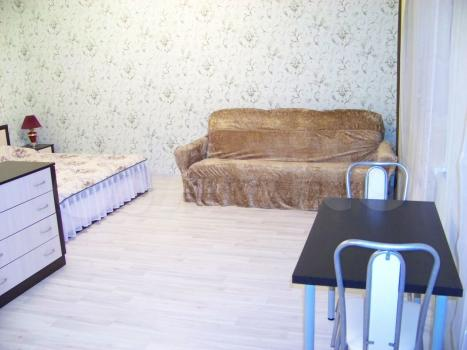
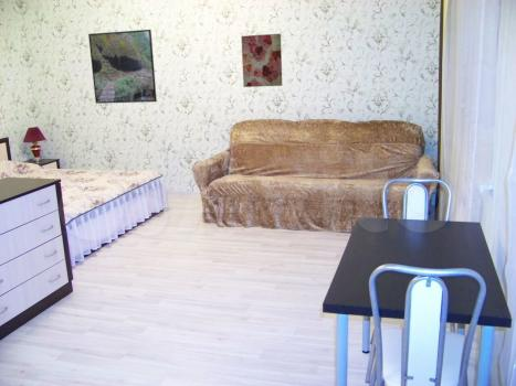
+ wall art [240,33,283,88]
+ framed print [87,29,158,105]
